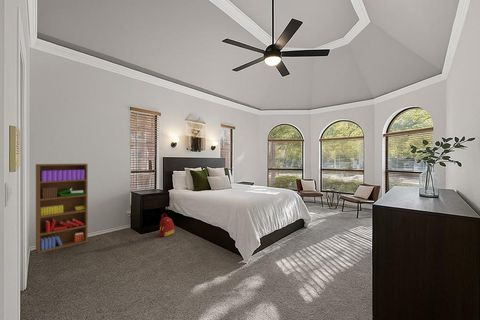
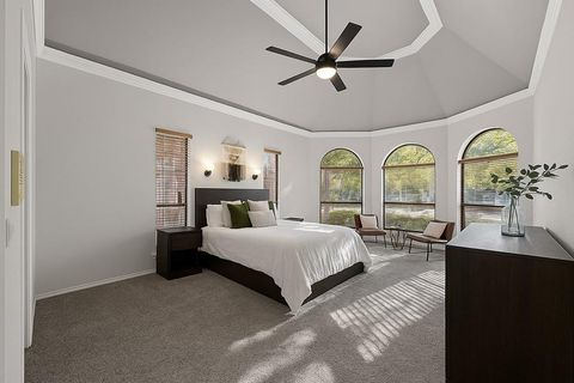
- backpack [158,213,176,237]
- bookshelf [35,163,89,255]
